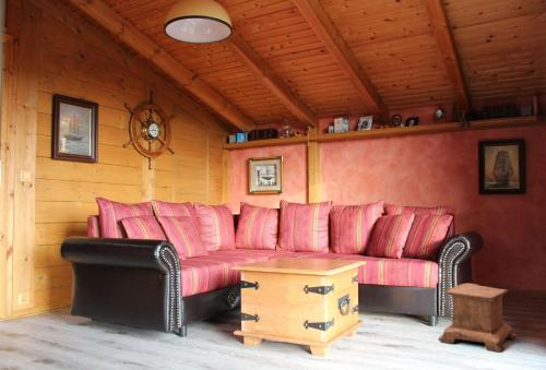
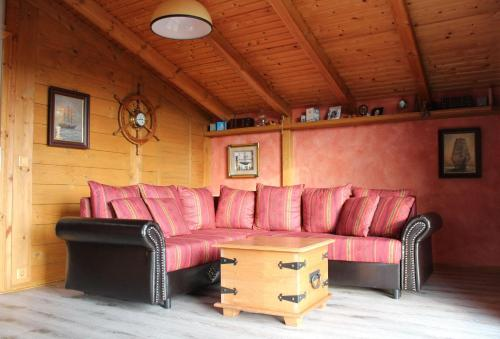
- stool [438,283,518,354]
